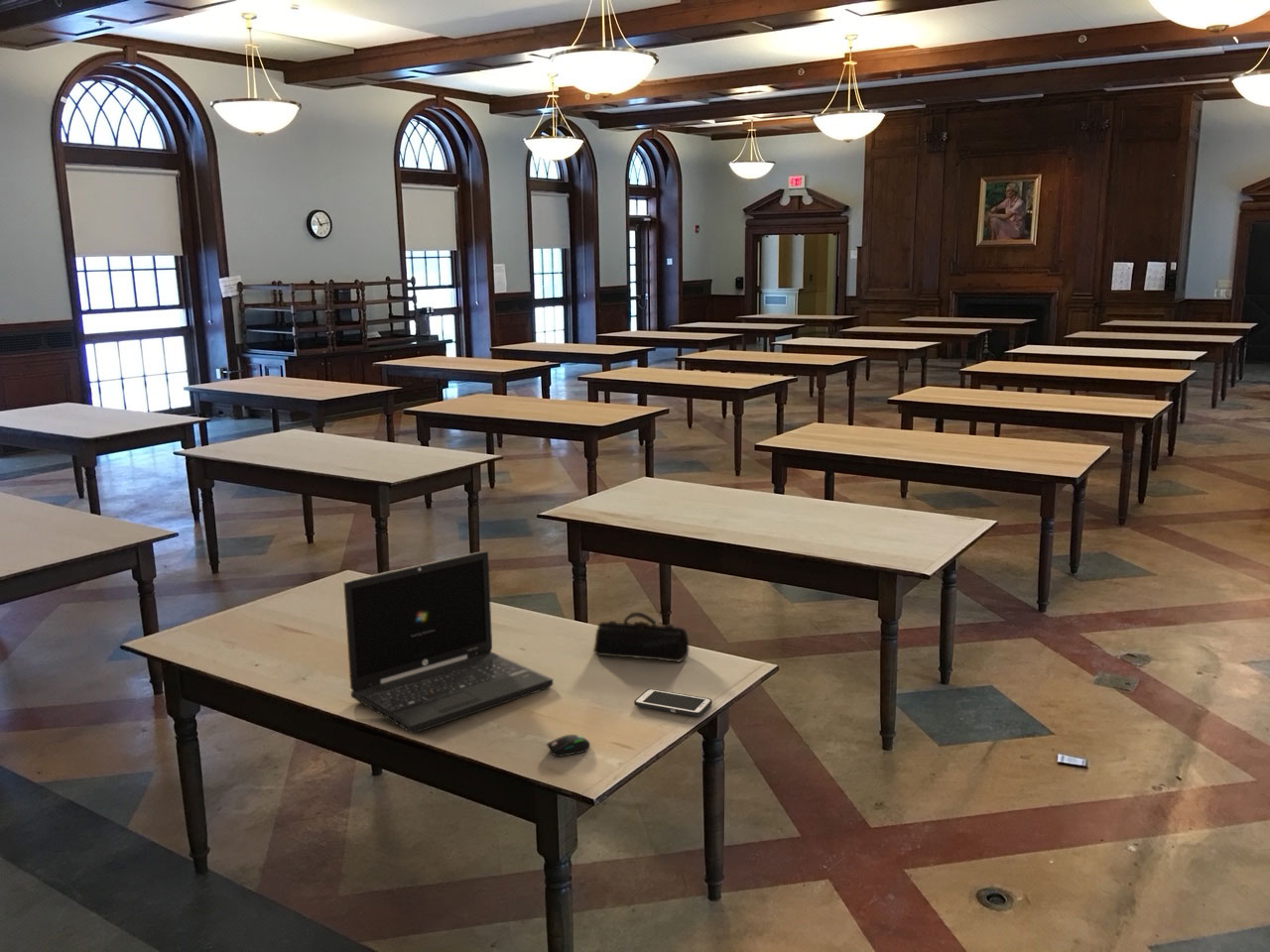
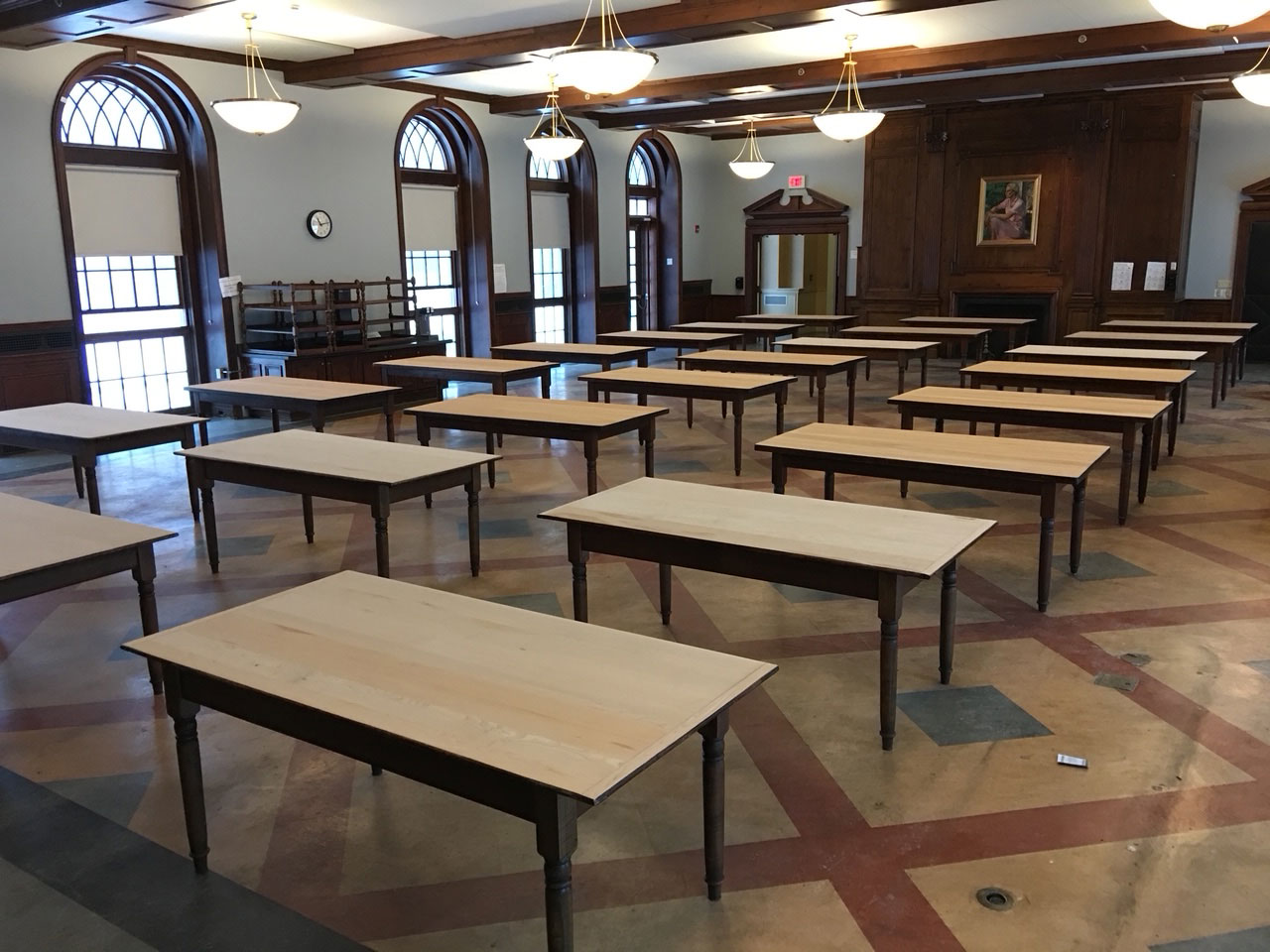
- mouse [546,734,591,758]
- cell phone [633,688,713,717]
- laptop [343,550,554,735]
- pencil case [592,611,690,662]
